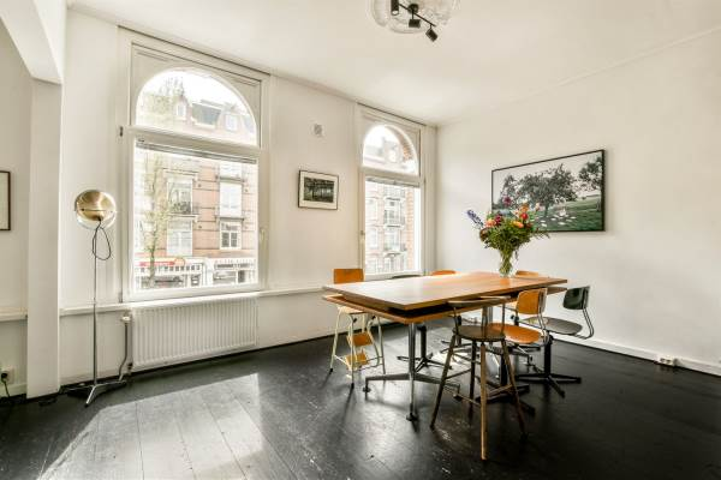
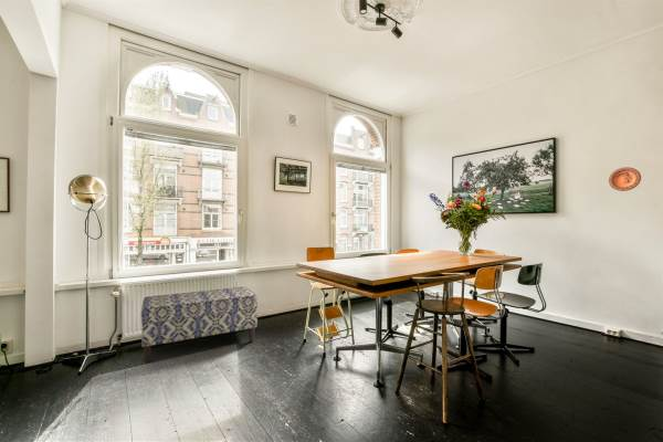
+ decorative plate [608,166,642,192]
+ bench [140,286,259,364]
